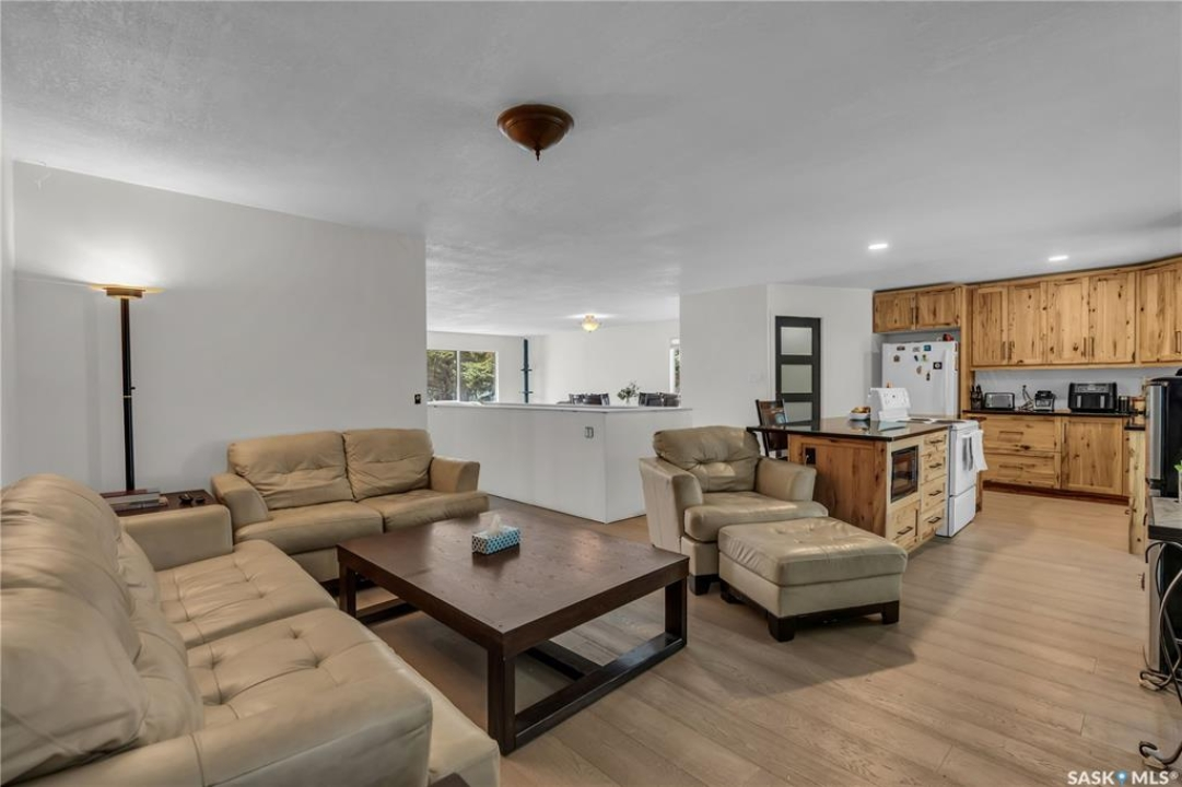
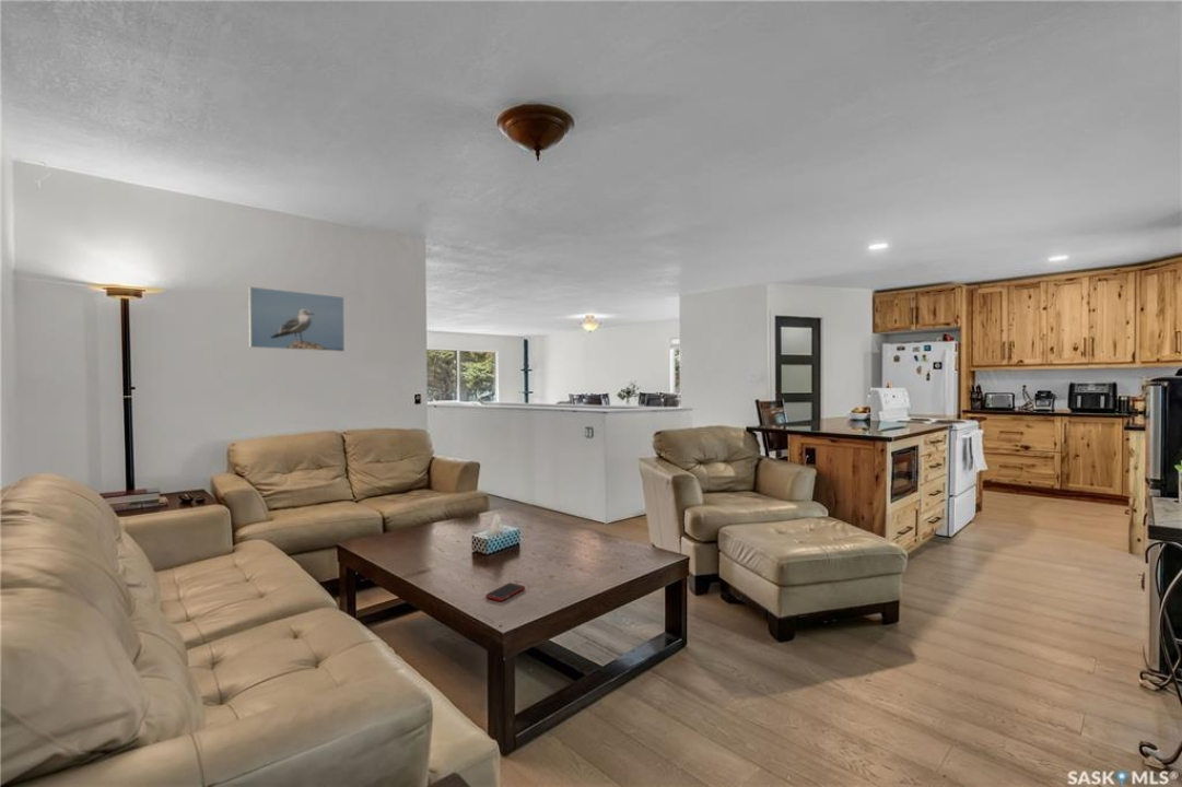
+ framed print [247,285,346,353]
+ cell phone [484,582,526,602]
